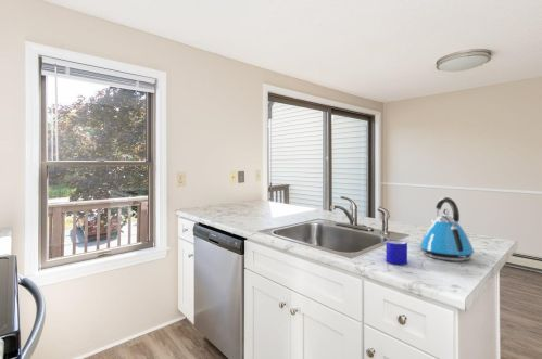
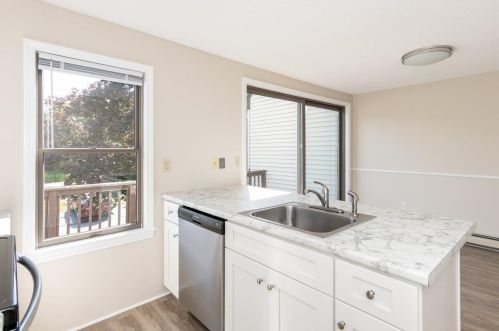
- mug [385,239,408,266]
- kettle [419,196,476,262]
